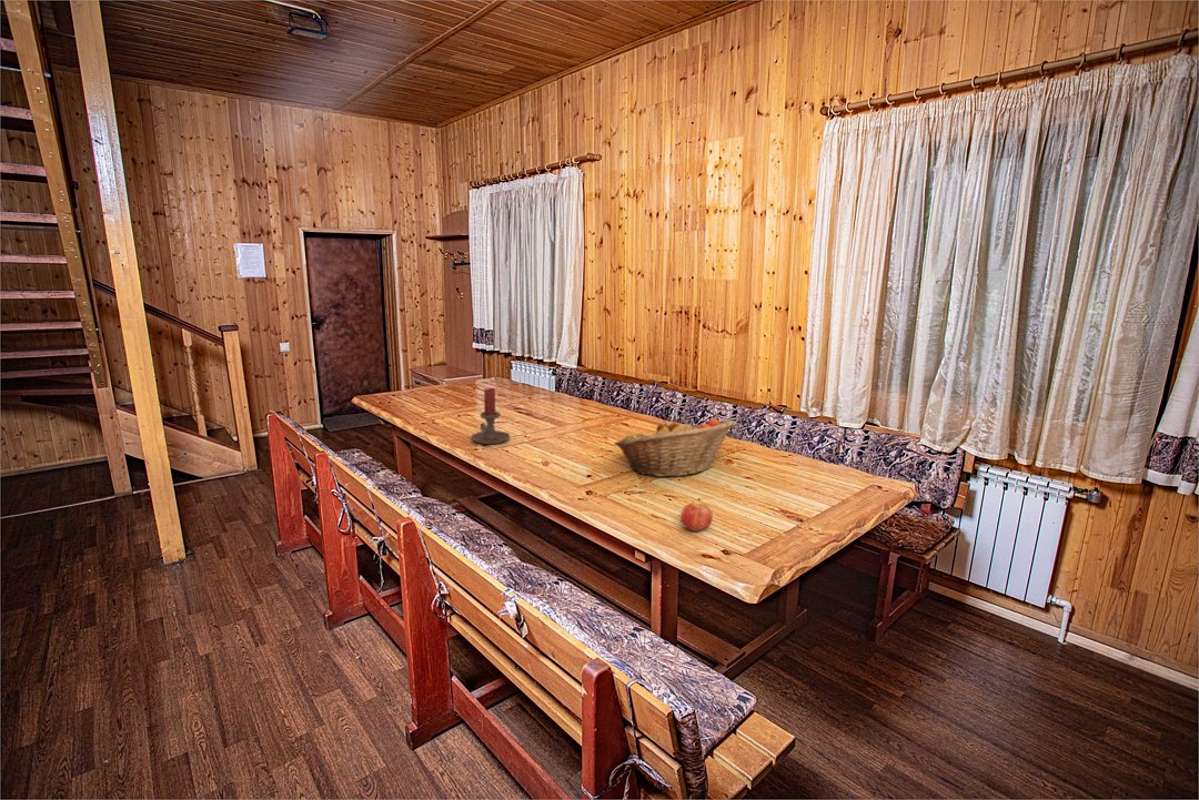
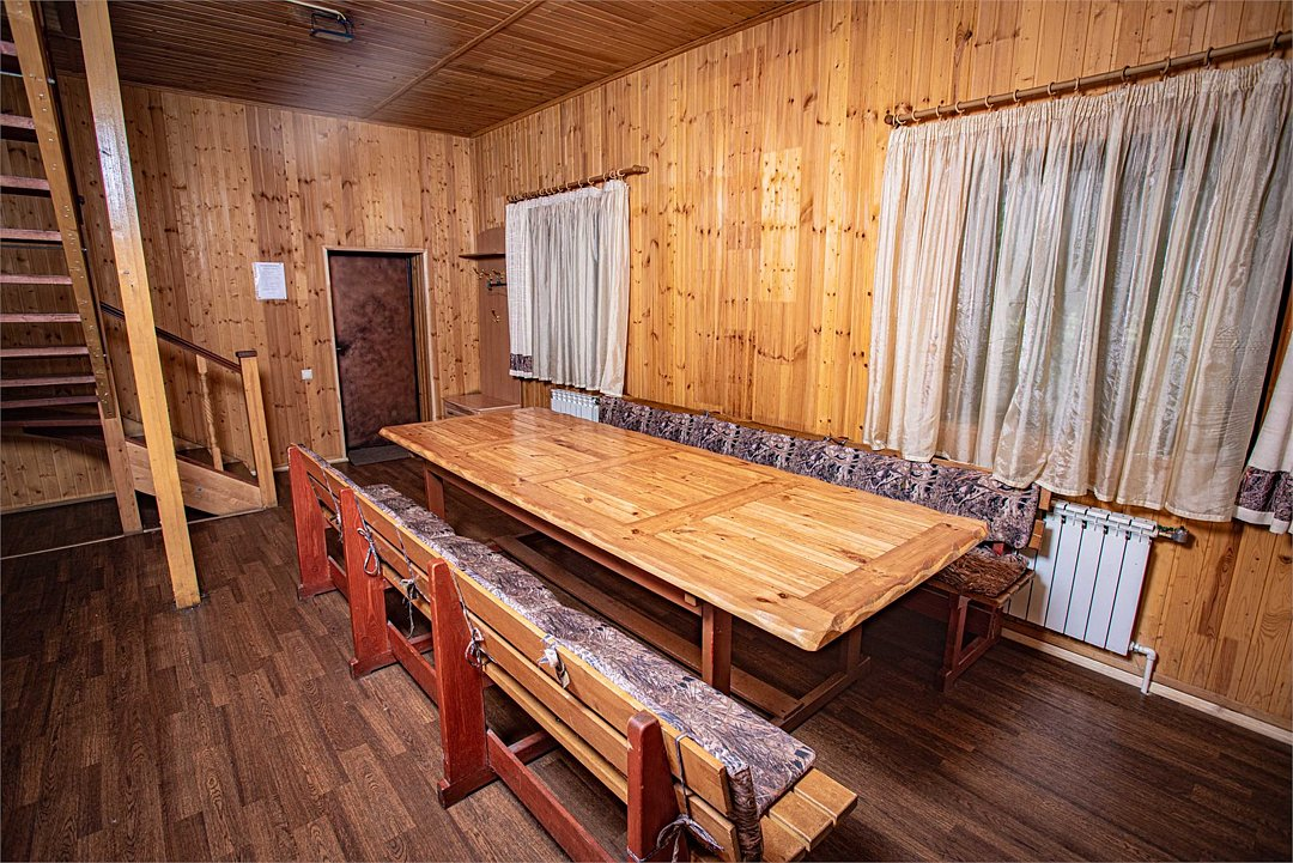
- fruit [679,503,714,533]
- fruit basket [614,418,736,478]
- candle holder [470,387,511,445]
